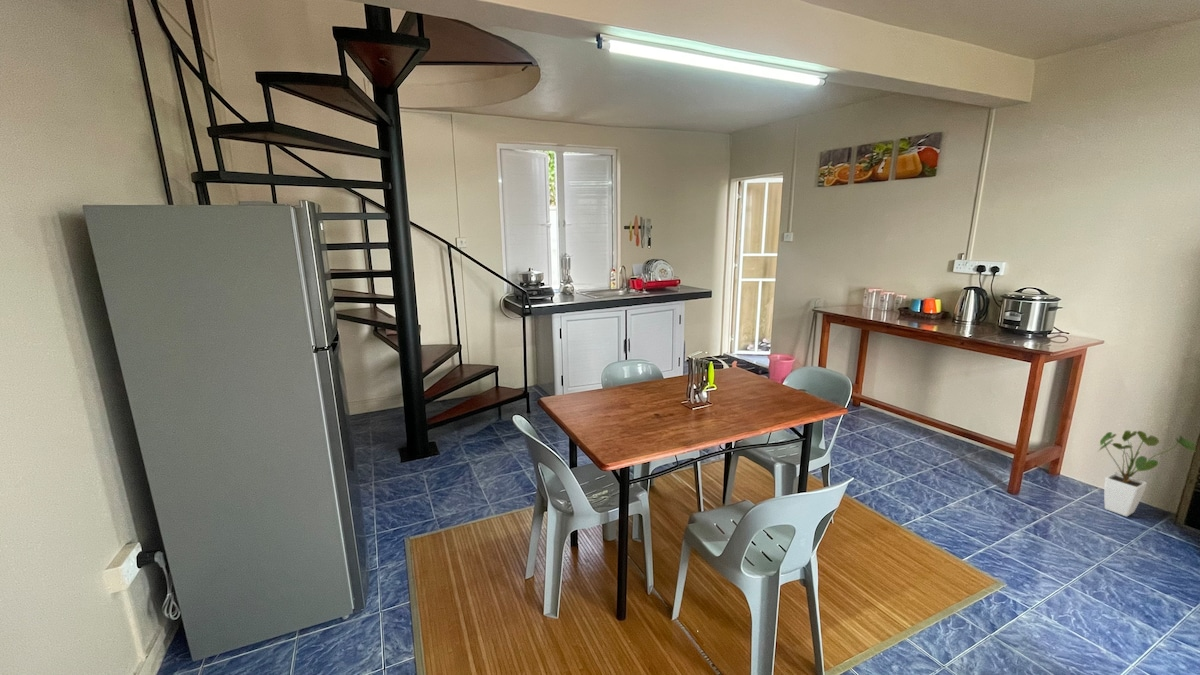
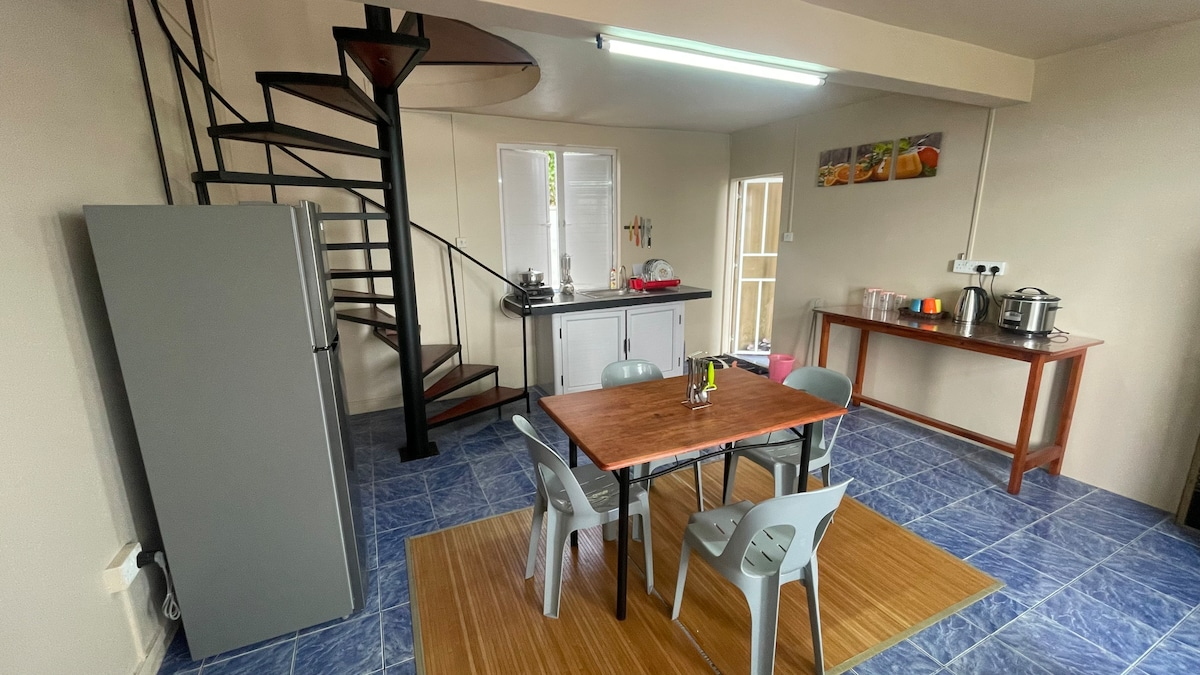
- house plant [1098,429,1196,517]
